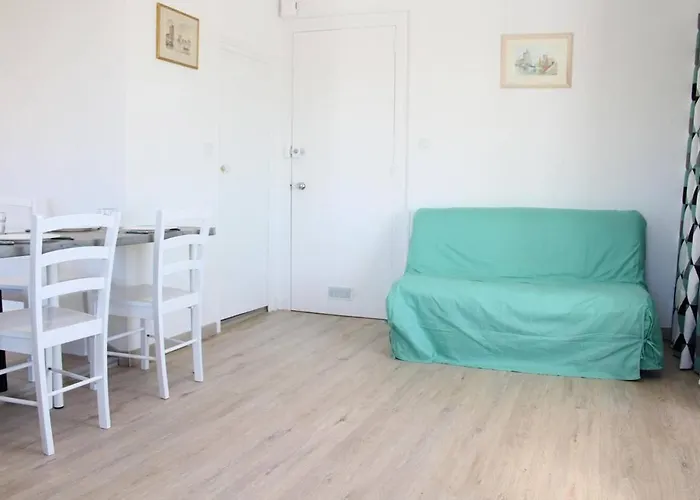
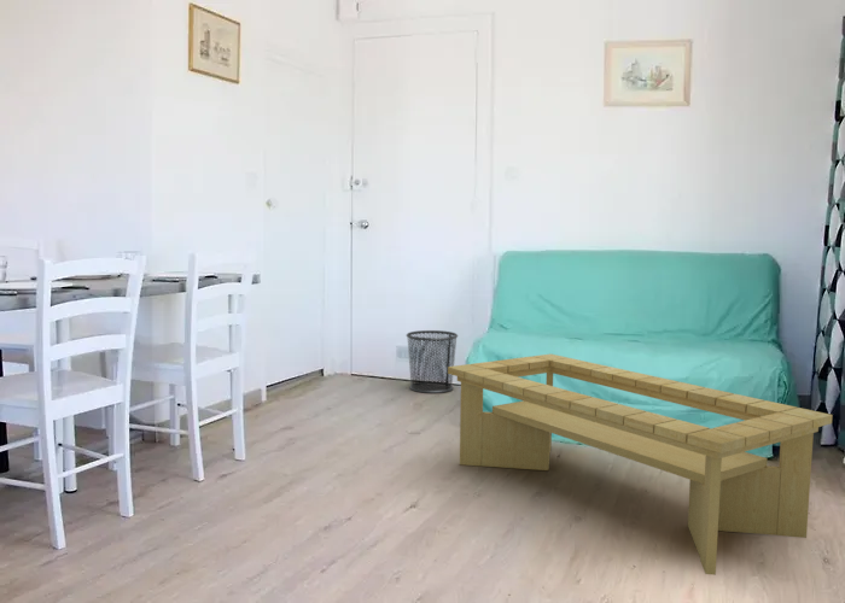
+ waste bin [406,329,459,394]
+ coffee table [448,353,834,576]
